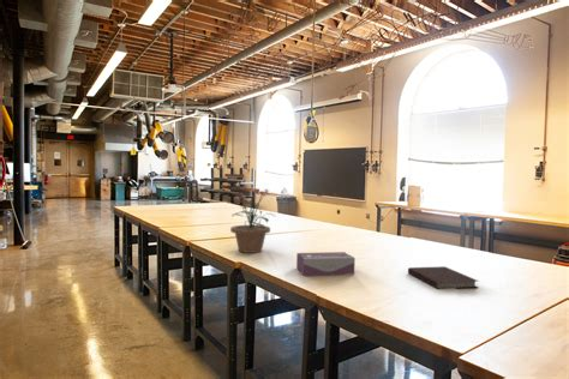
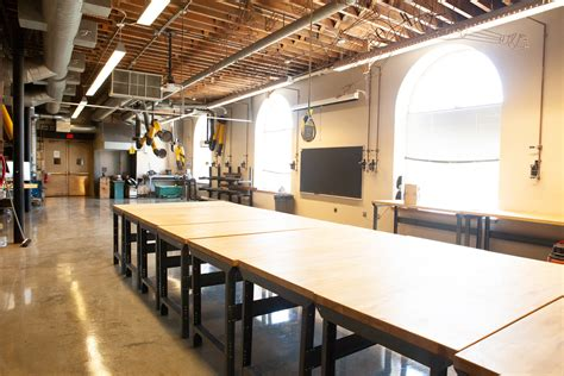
- potted plant [229,188,277,254]
- notebook [407,265,480,290]
- tissue box [295,251,357,277]
